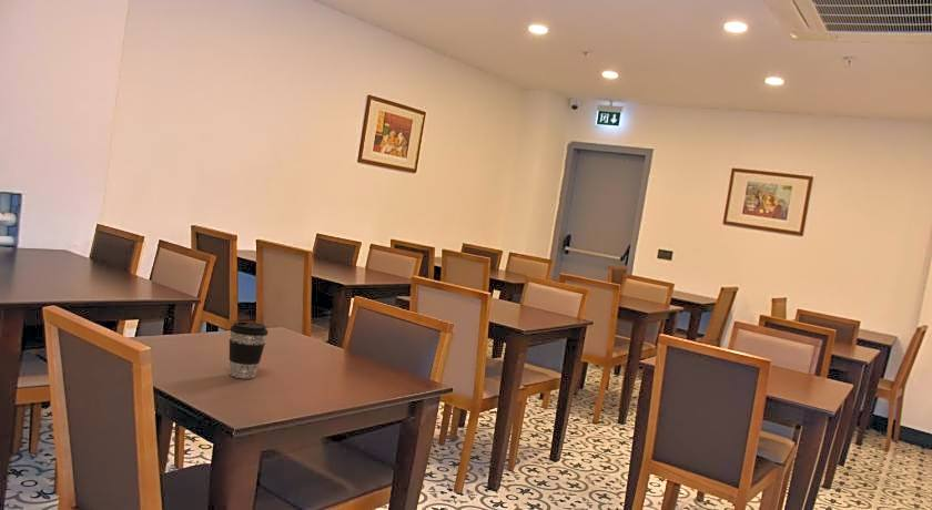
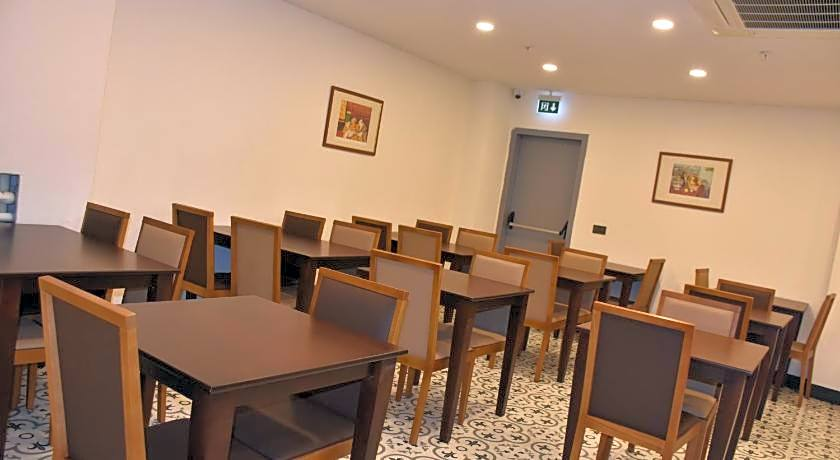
- coffee cup [229,320,269,379]
